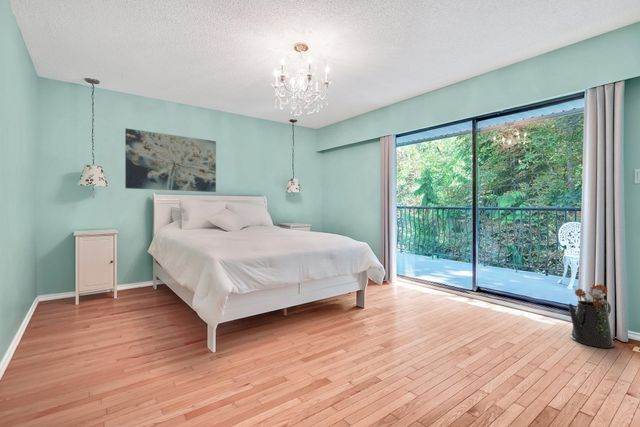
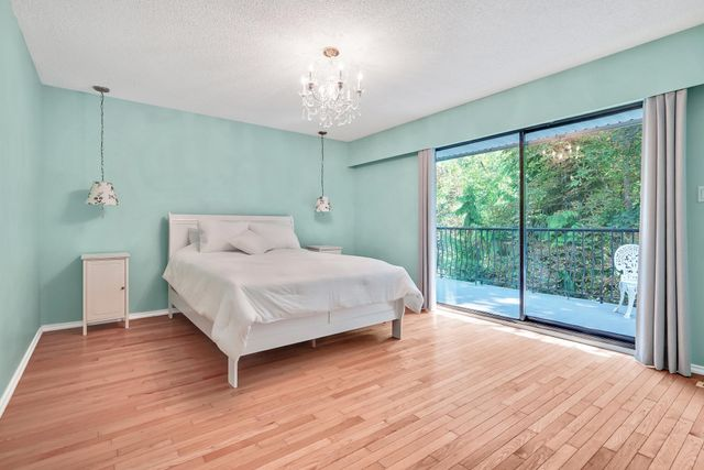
- watering can [568,283,616,349]
- wall art [124,127,217,193]
